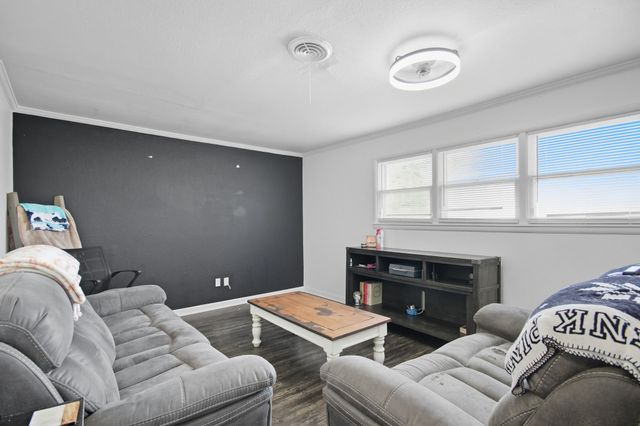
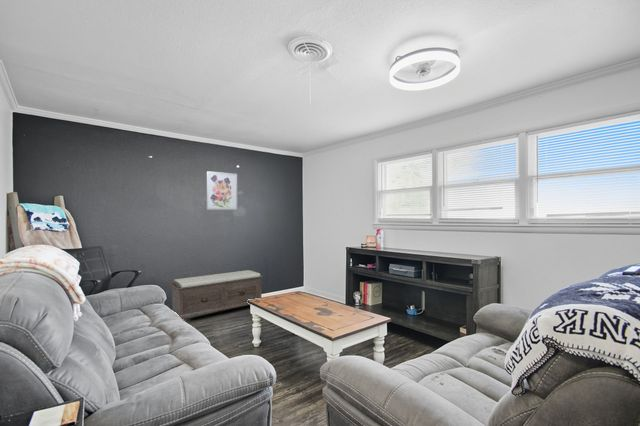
+ bench [169,269,265,320]
+ wall art [205,170,238,211]
